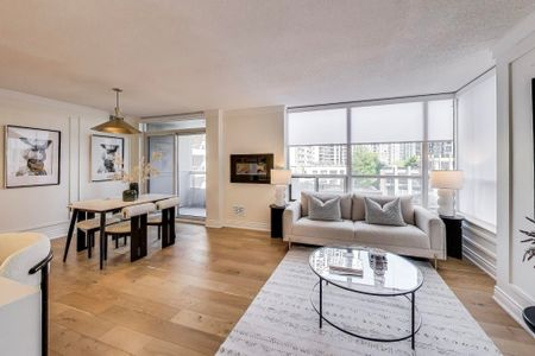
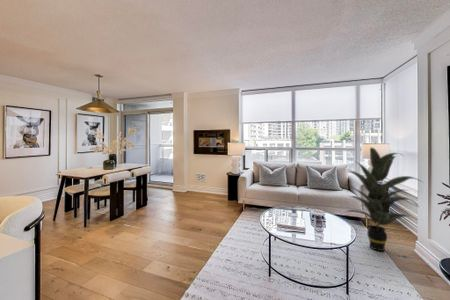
+ indoor plant [344,147,423,252]
